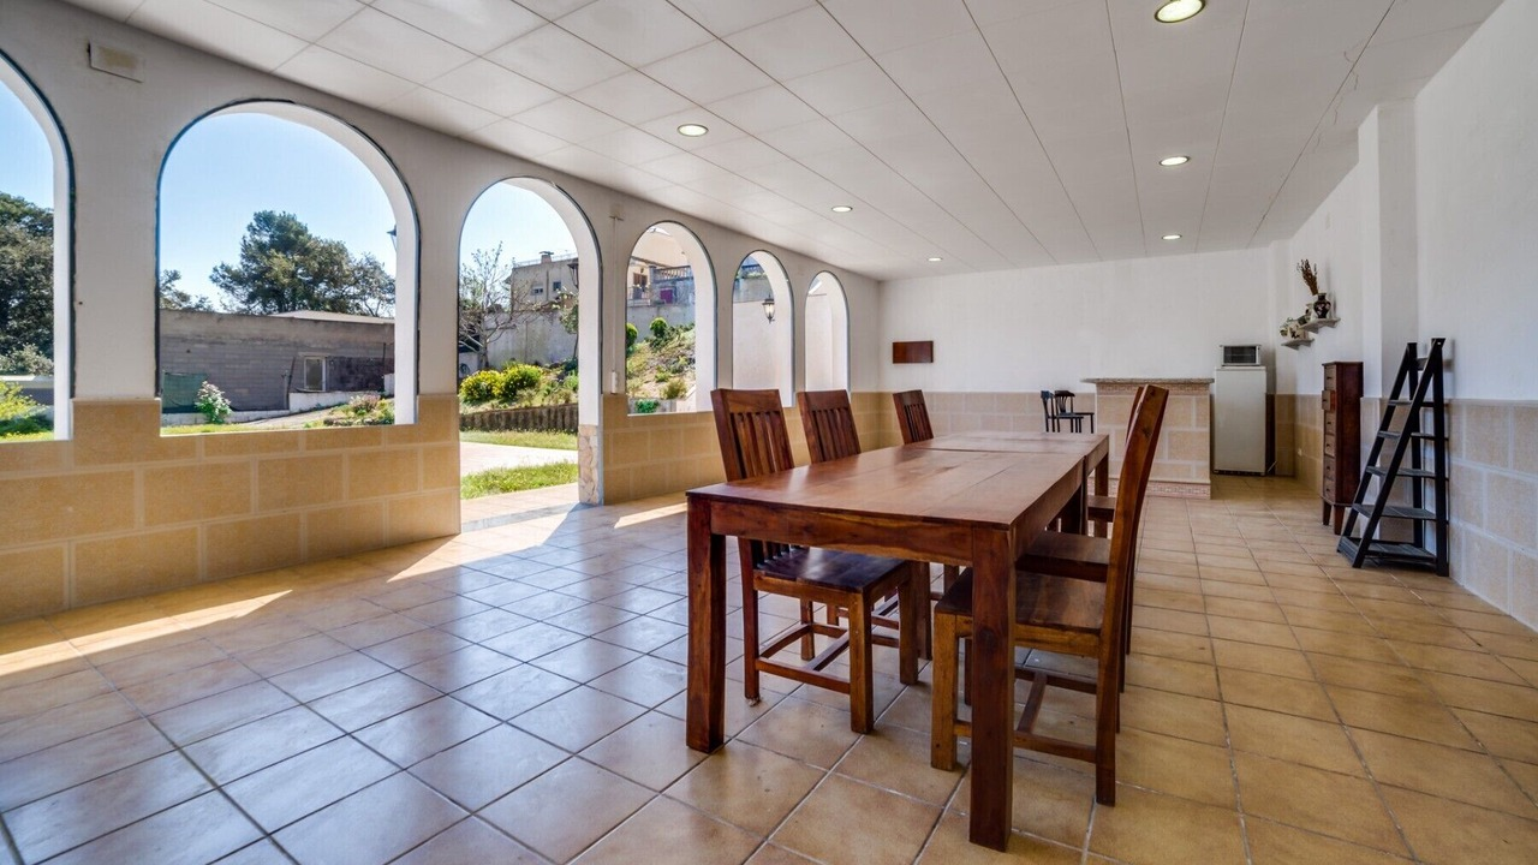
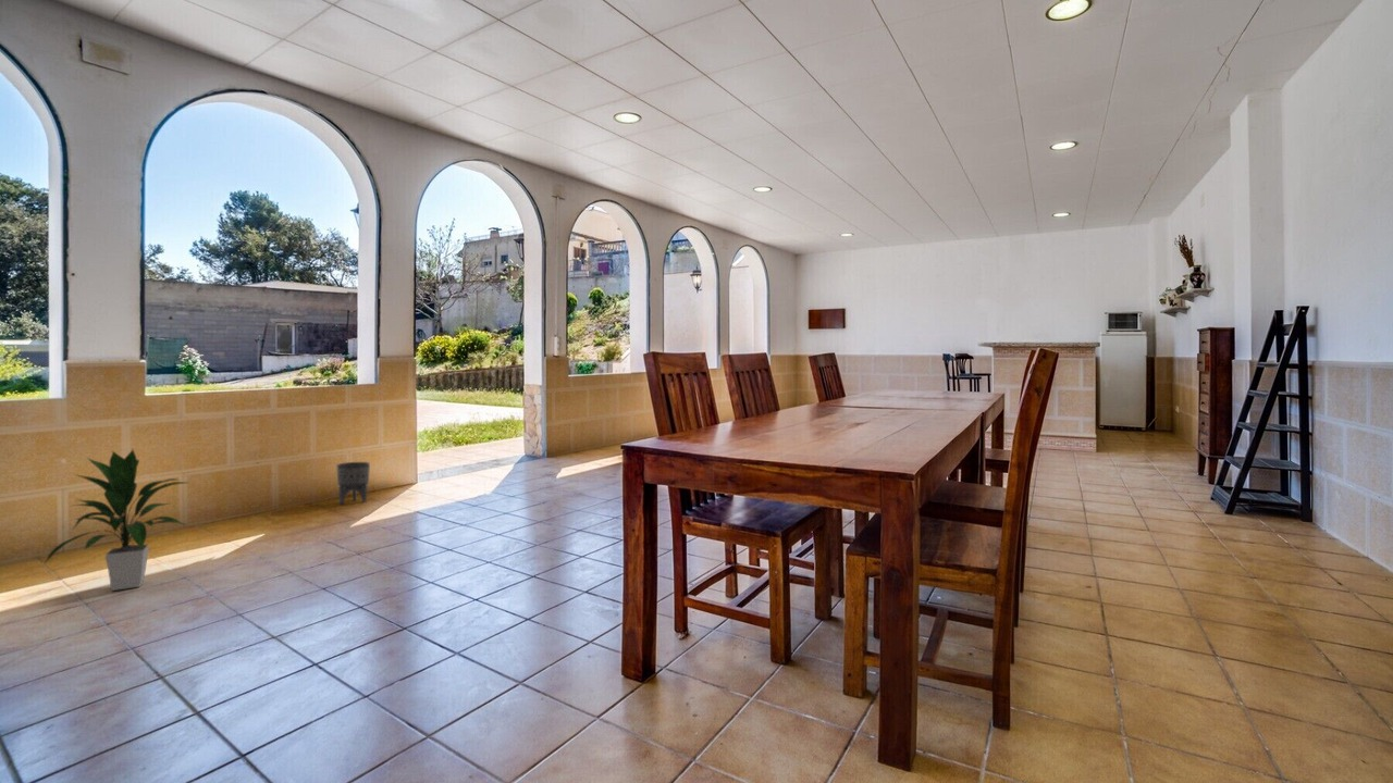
+ indoor plant [42,448,188,592]
+ planter [335,461,371,506]
